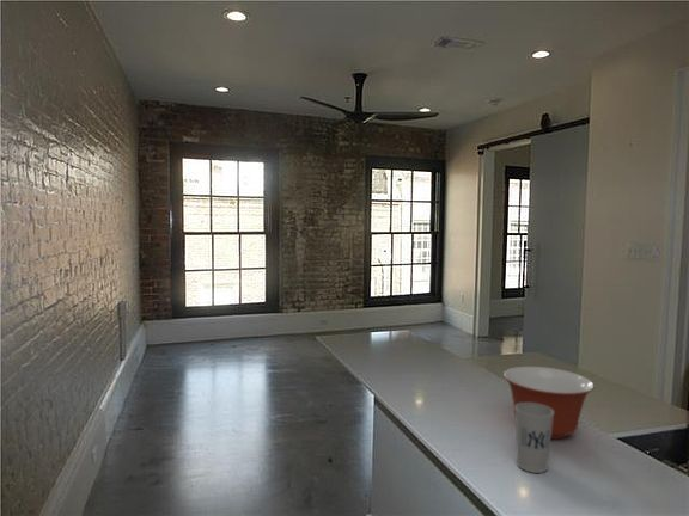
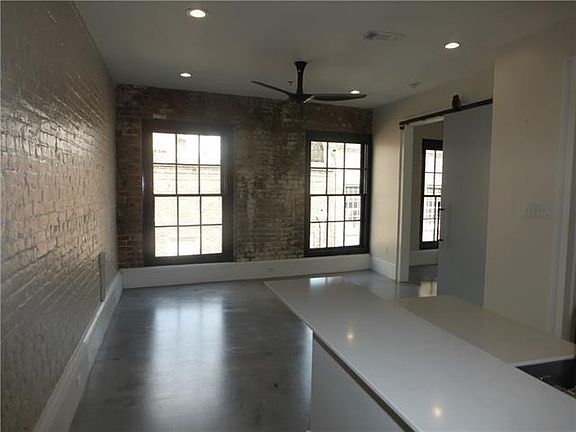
- mixing bowl [502,366,596,440]
- cup [514,403,554,474]
